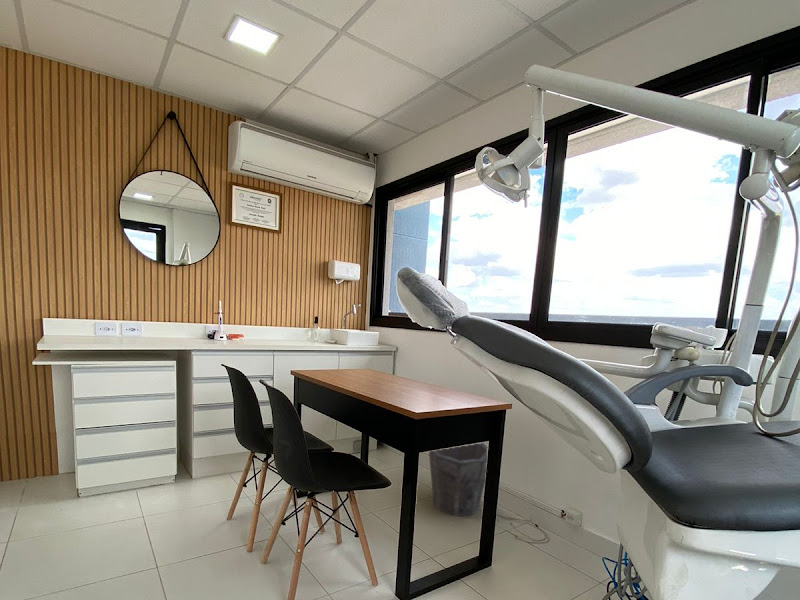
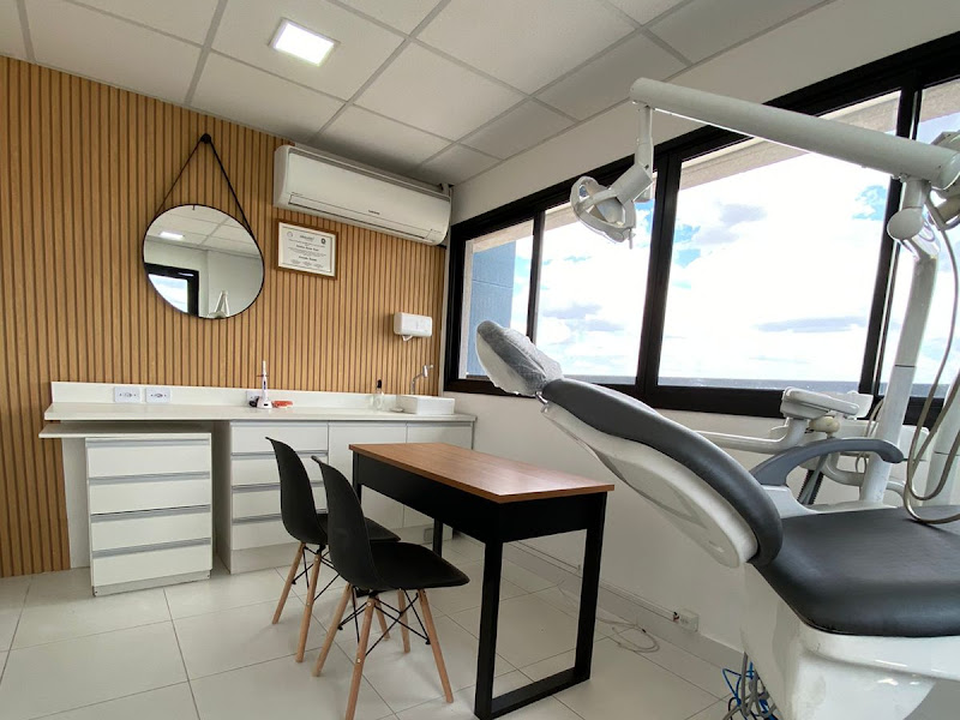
- waste bin [428,442,489,517]
